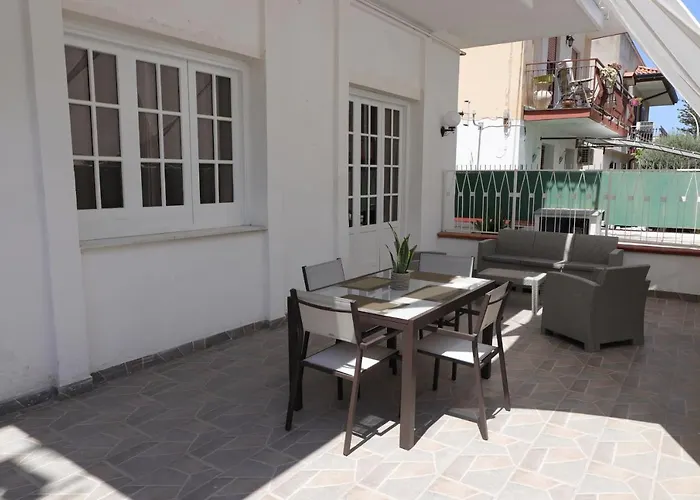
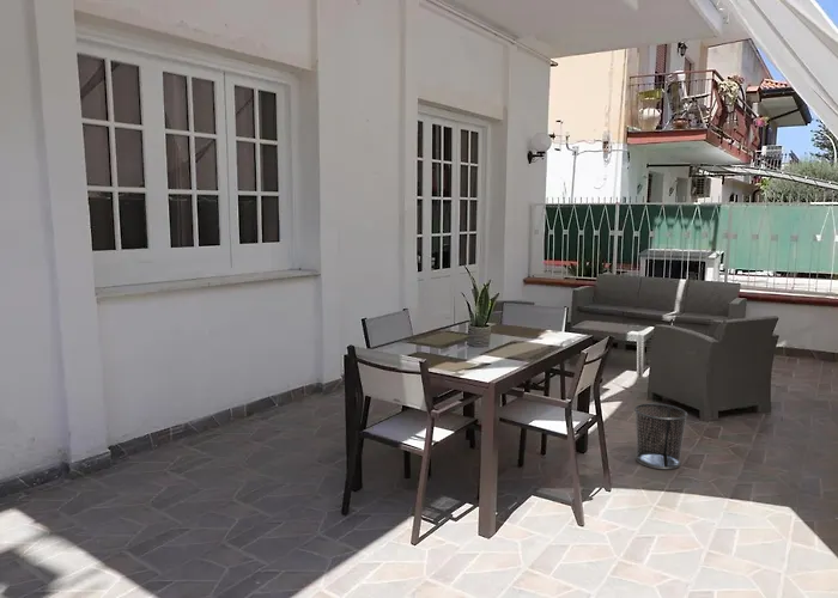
+ waste bin [633,402,688,471]
